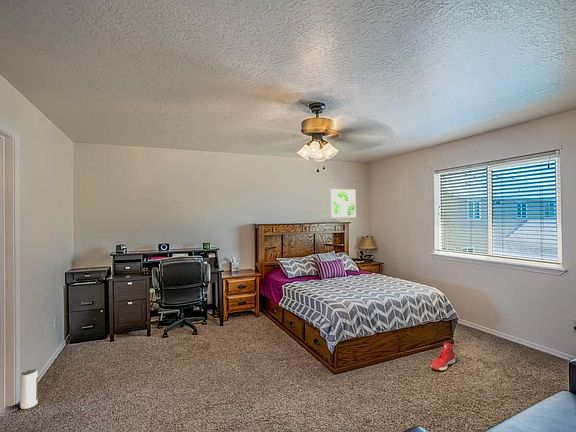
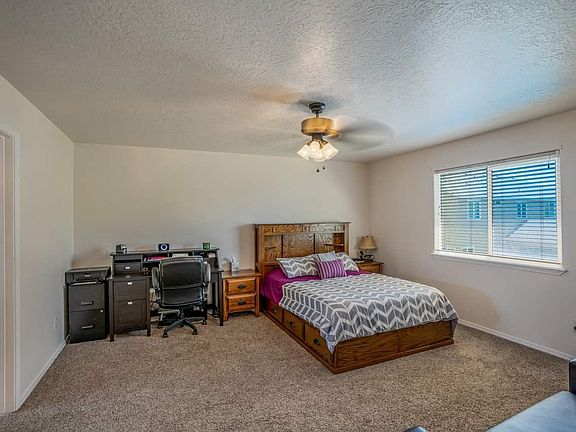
- sneaker [430,341,456,372]
- wall art [330,188,357,218]
- speaker [19,368,39,410]
